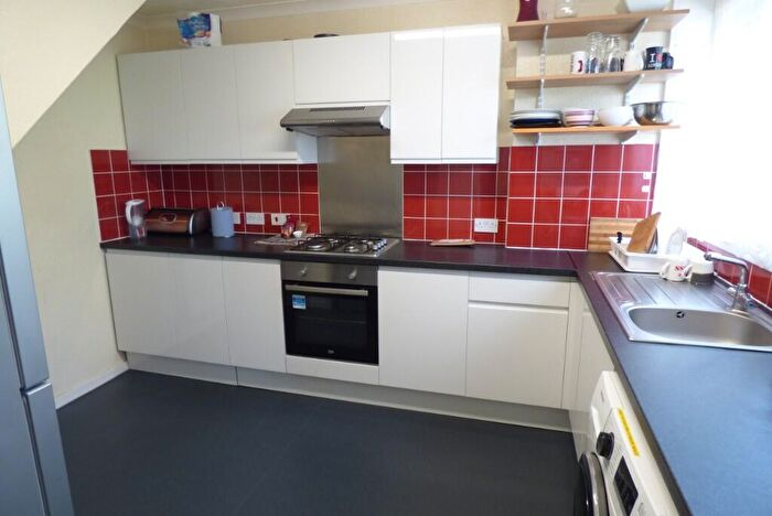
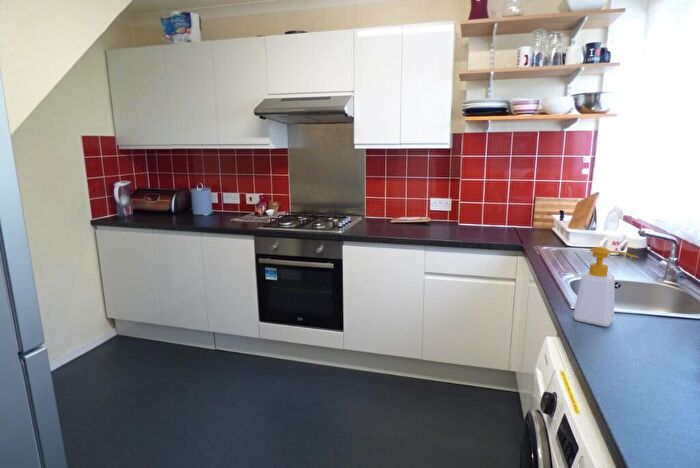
+ soap bottle [573,246,639,327]
